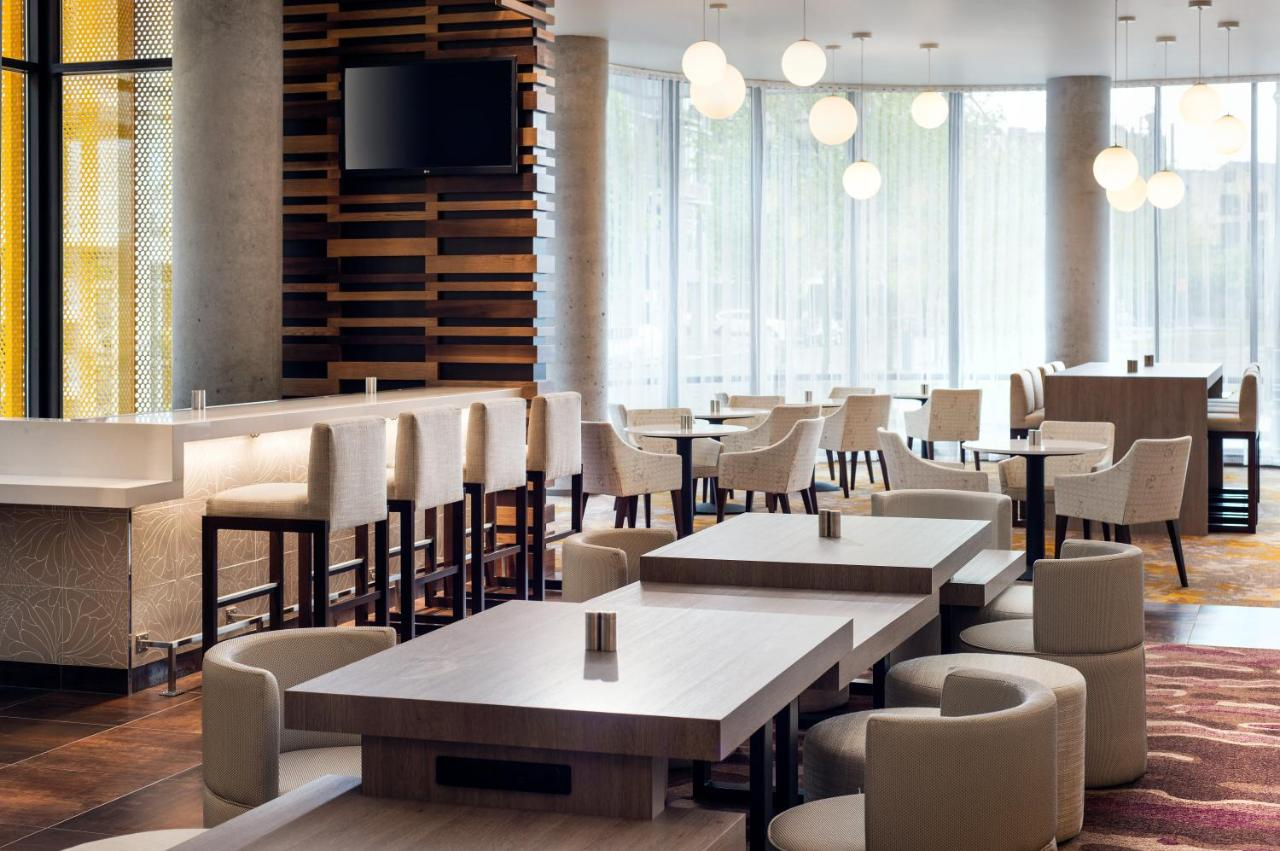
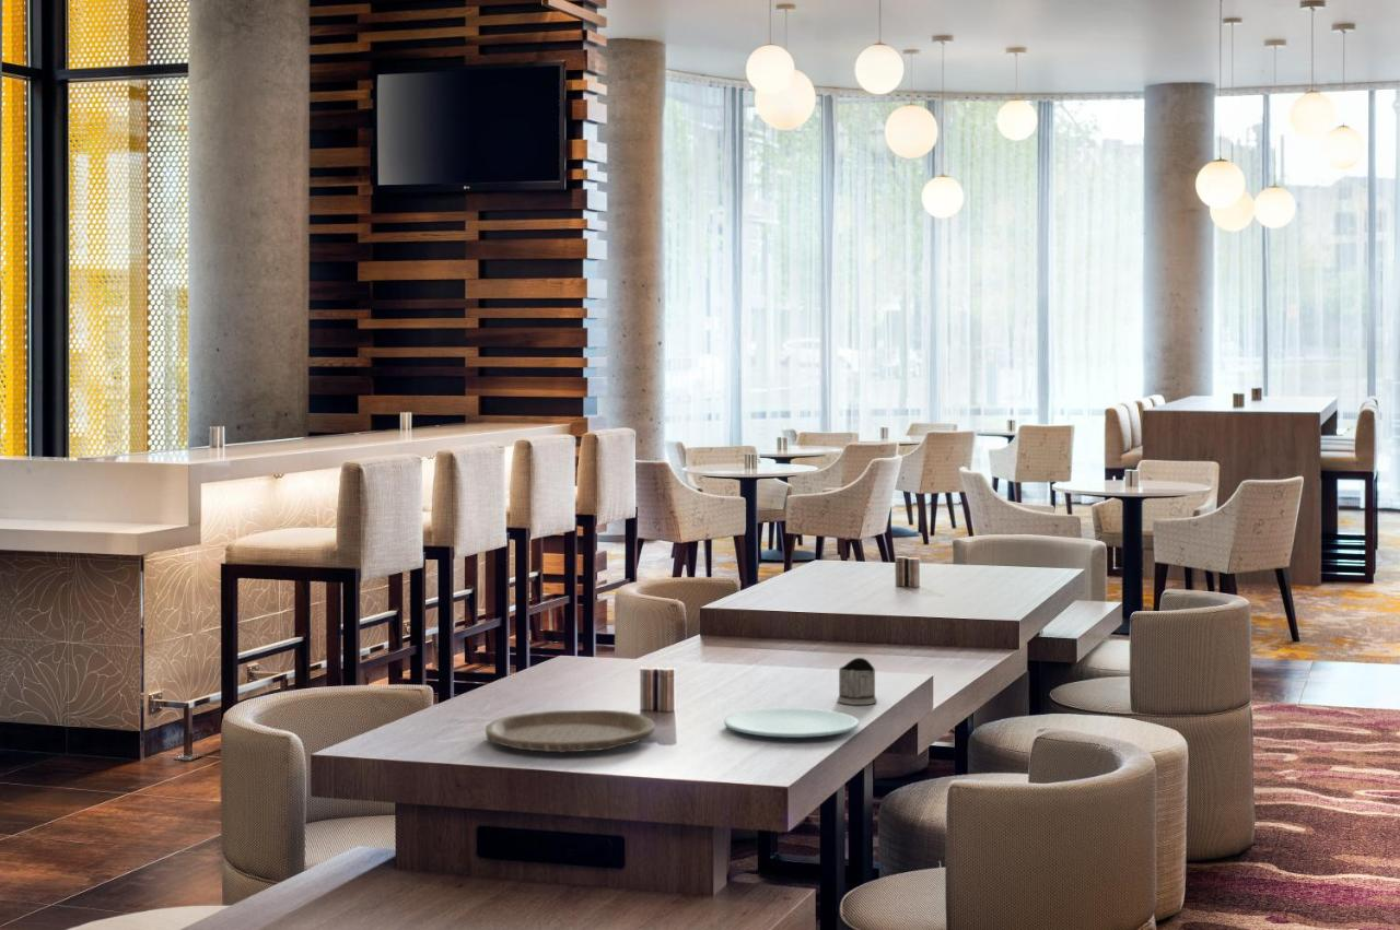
+ plate [485,709,656,754]
+ tea glass holder [836,657,878,706]
+ paper plate [723,707,860,739]
